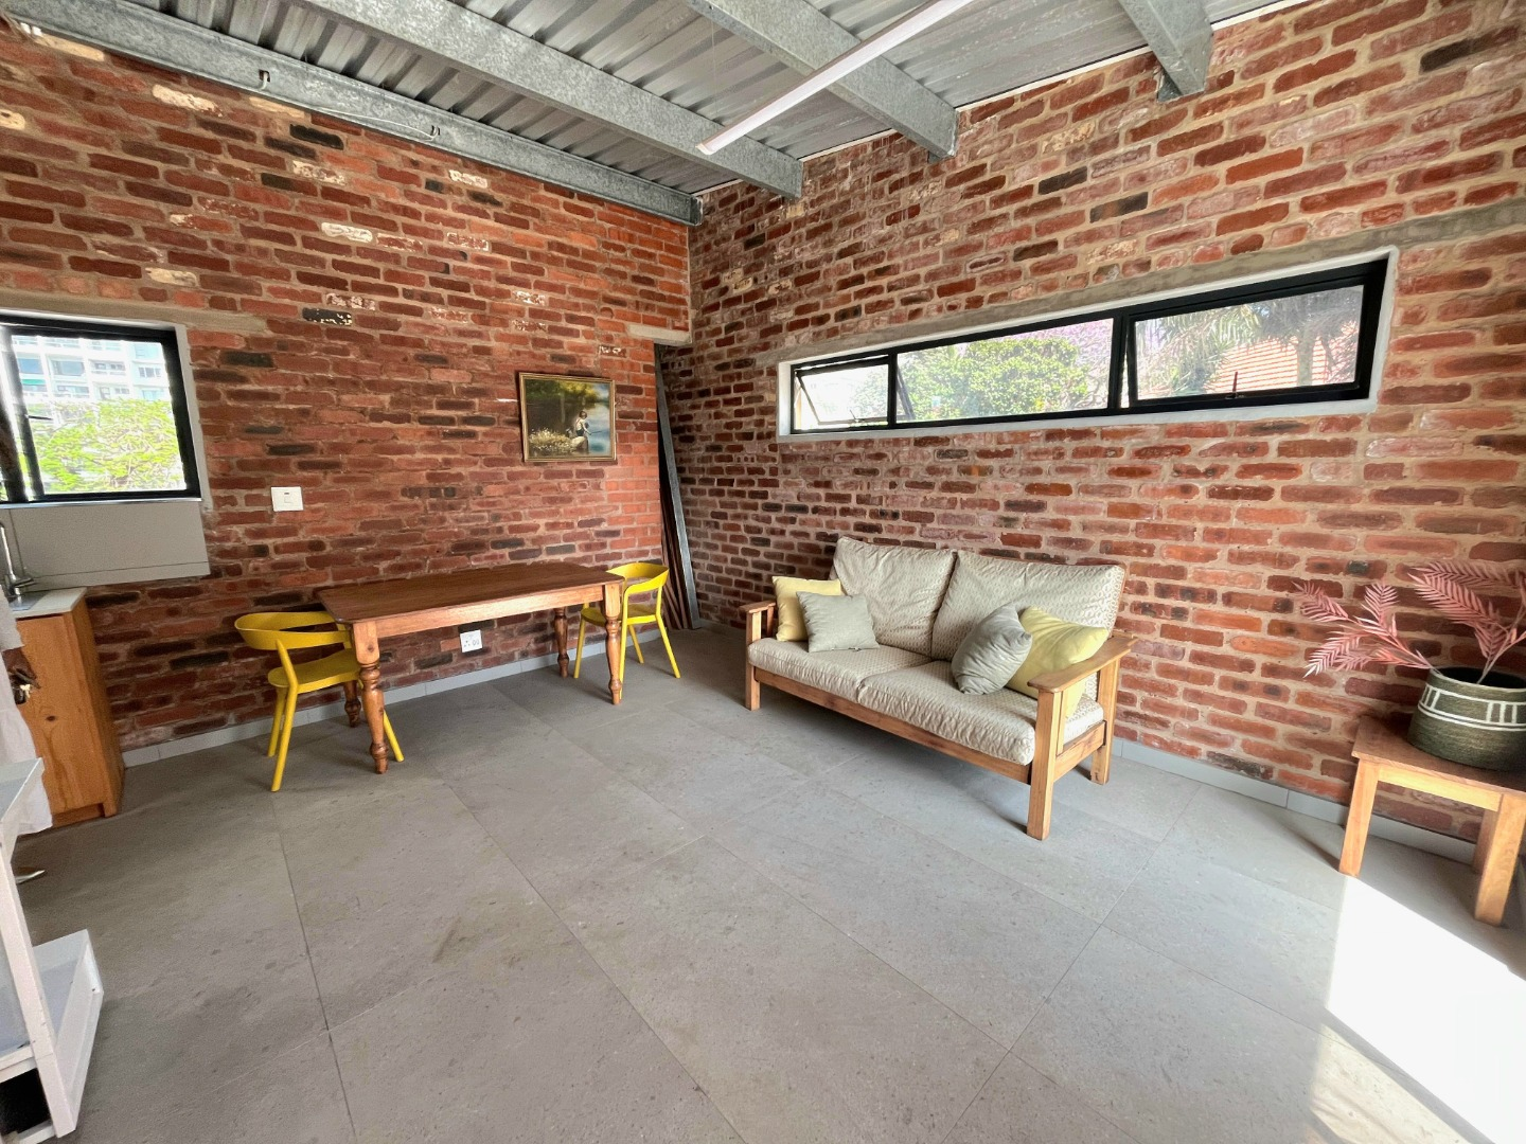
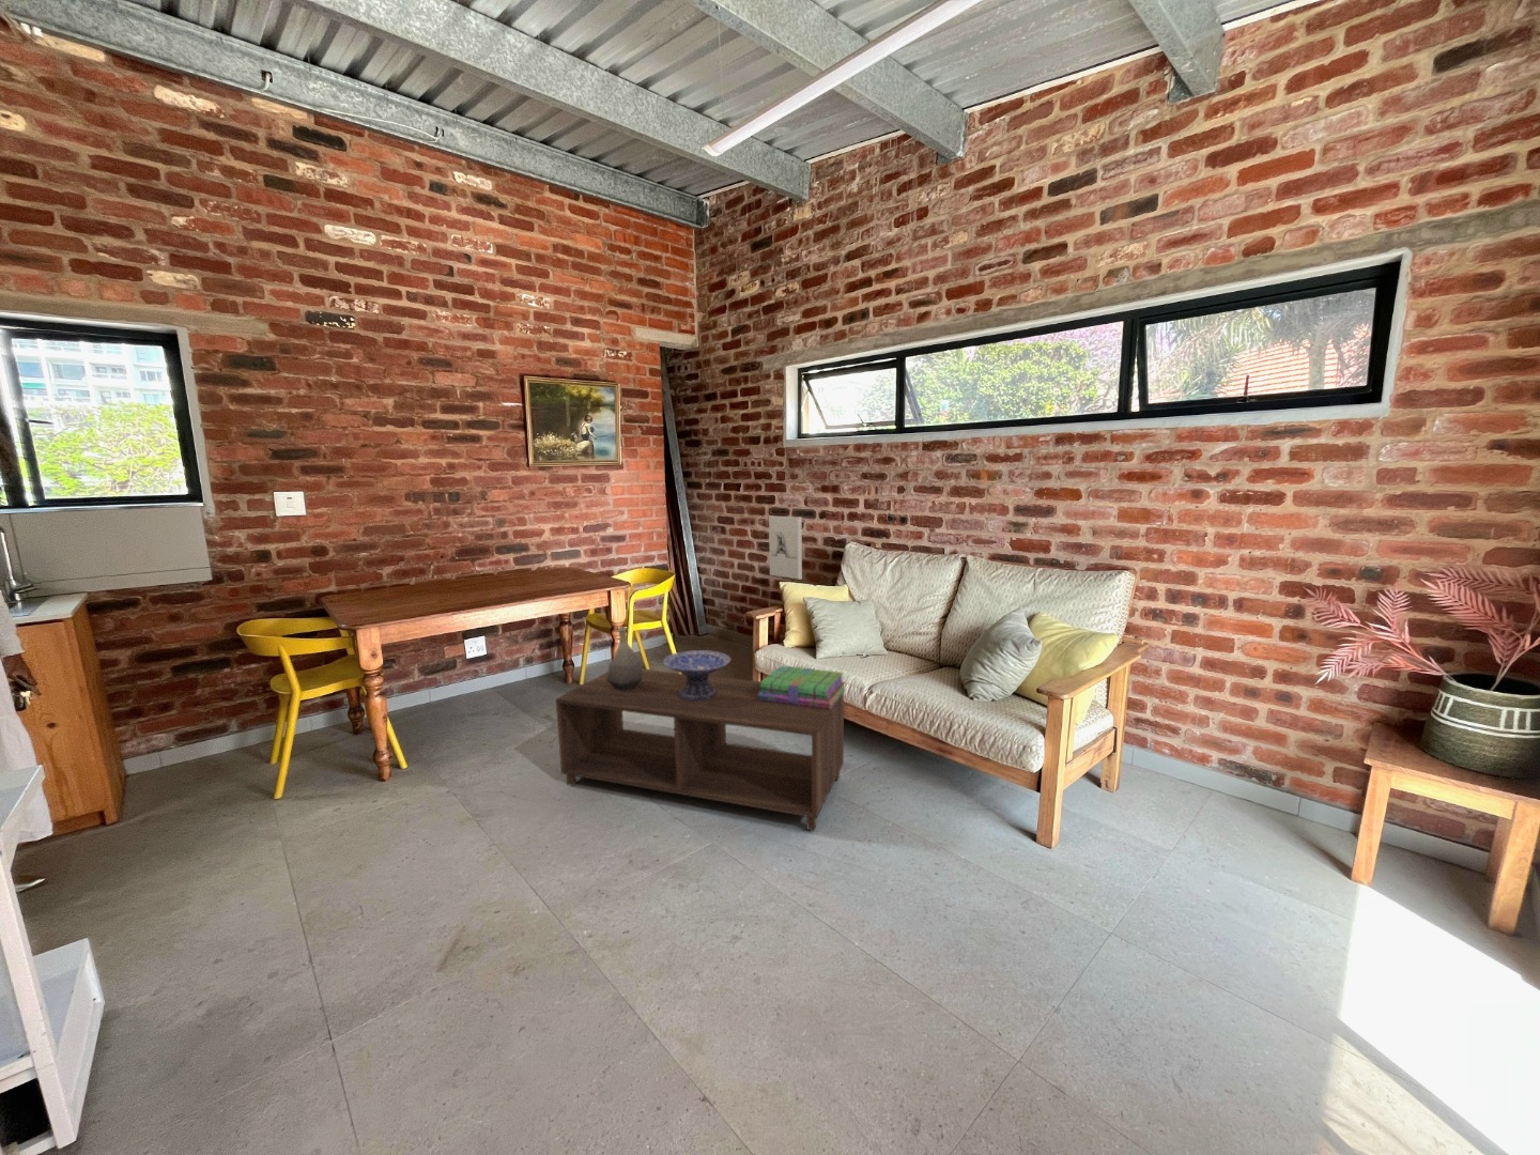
+ coffee table [555,668,845,831]
+ decorative bowl [662,649,731,700]
+ stack of books [758,664,846,709]
+ wall sculpture [768,514,803,581]
+ vase [606,627,643,690]
